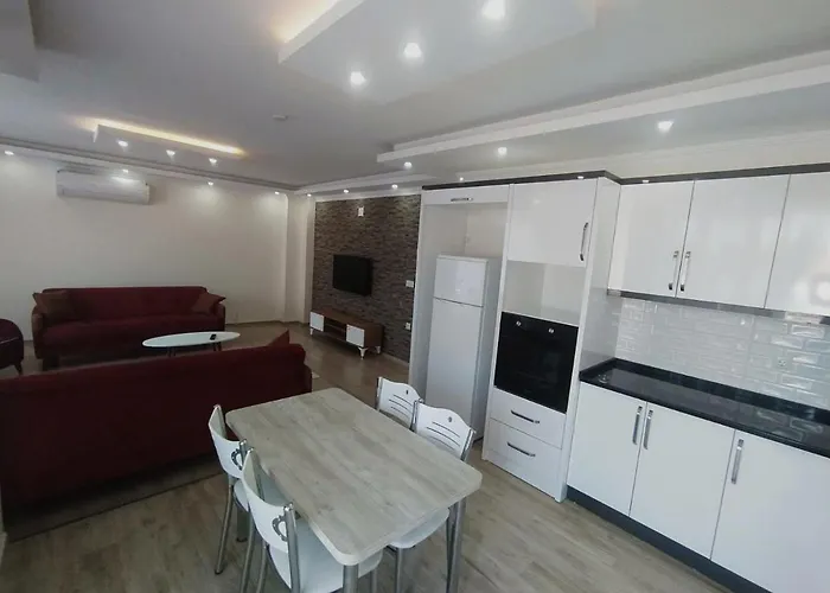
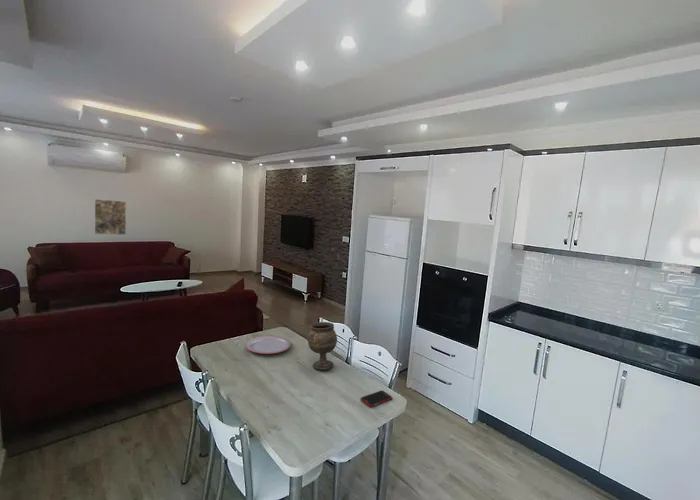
+ plate [245,335,292,355]
+ goblet [307,321,338,371]
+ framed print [94,198,127,236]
+ cell phone [360,390,393,408]
